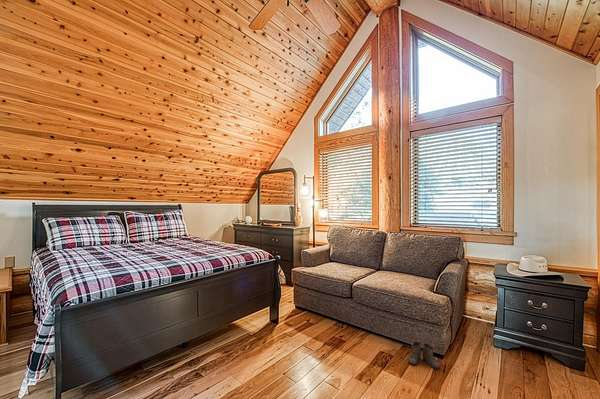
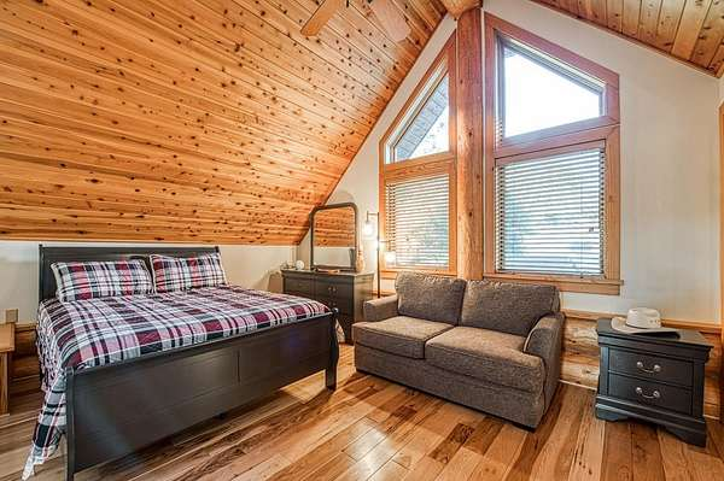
- boots [407,340,441,370]
